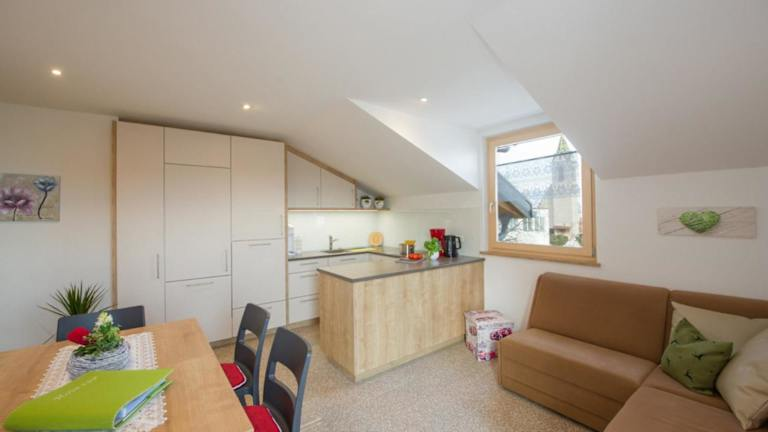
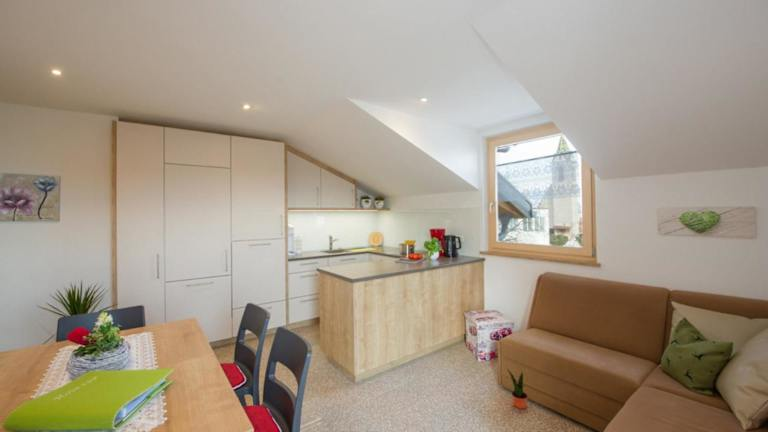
+ potted plant [506,366,529,410]
